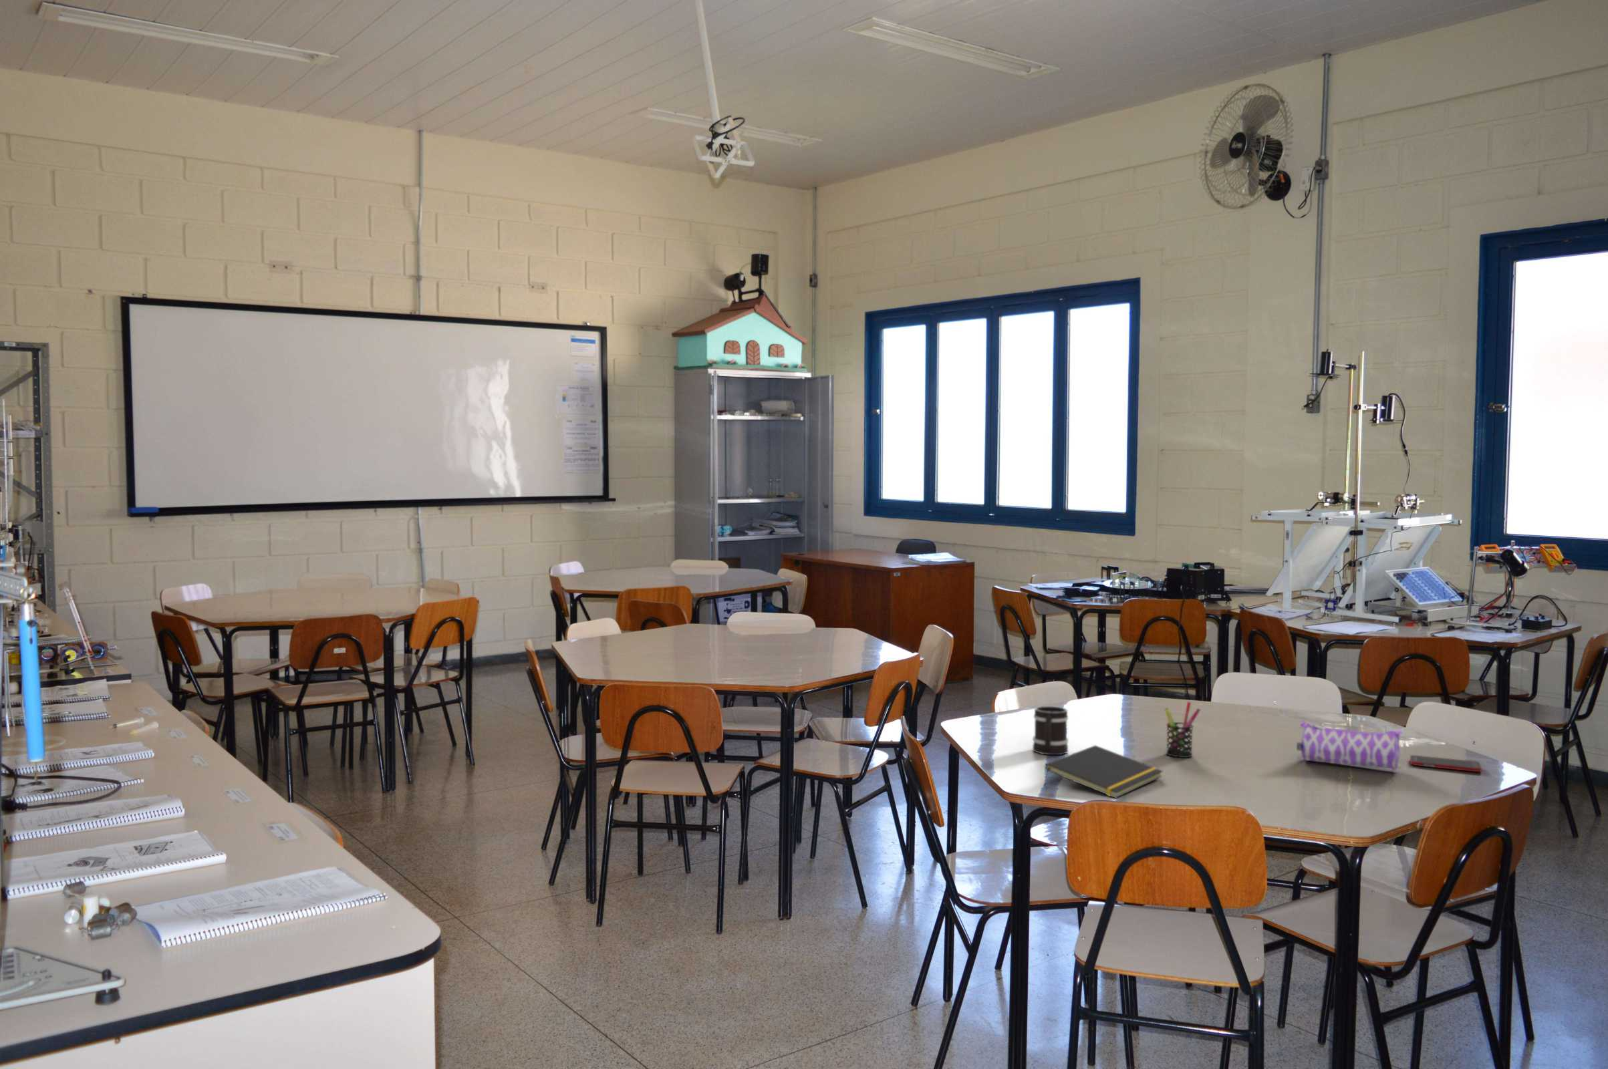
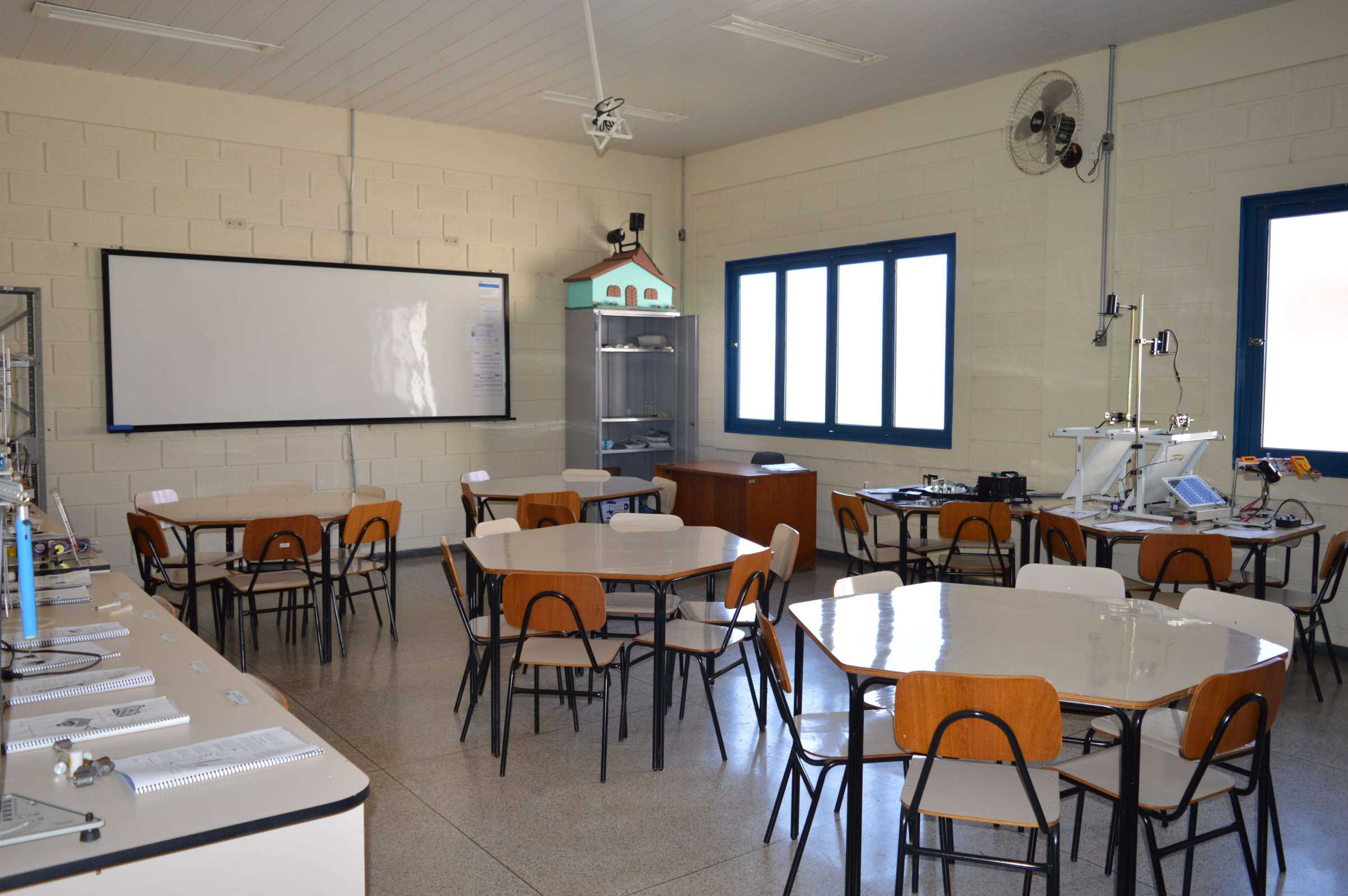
- notepad [1044,744,1163,799]
- cell phone [1410,754,1483,772]
- pen holder [1164,700,1201,759]
- mug [1032,705,1069,755]
- pencil case [1295,721,1404,771]
